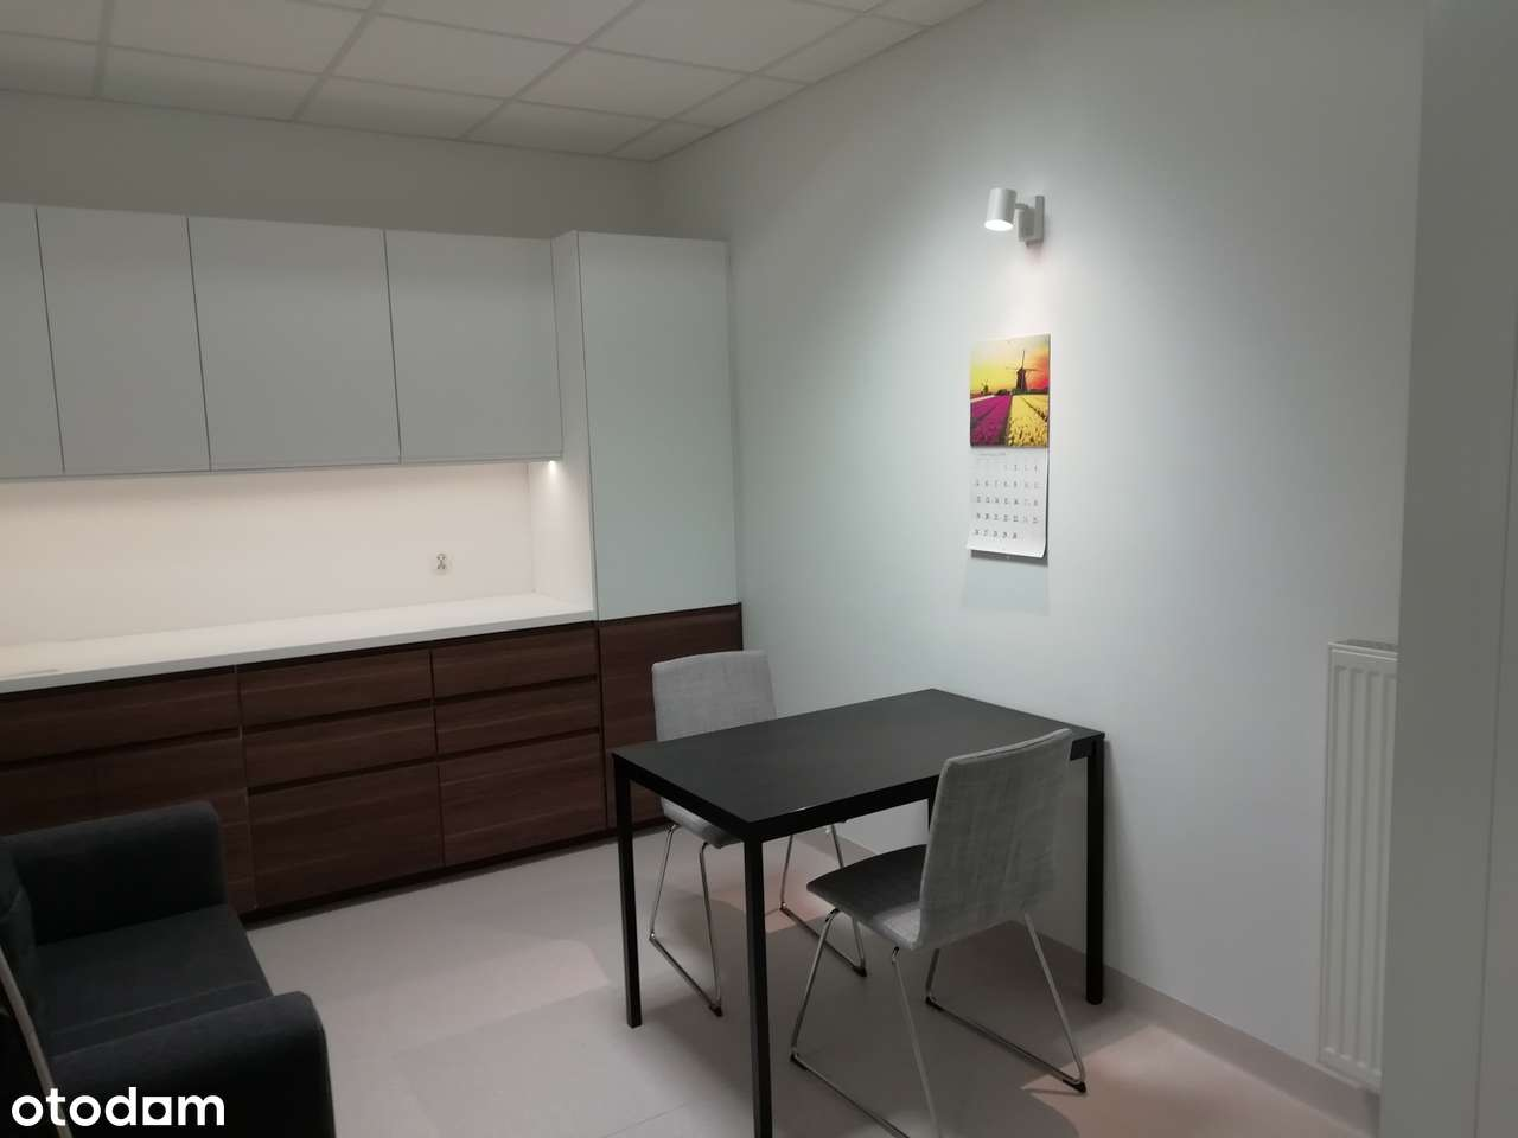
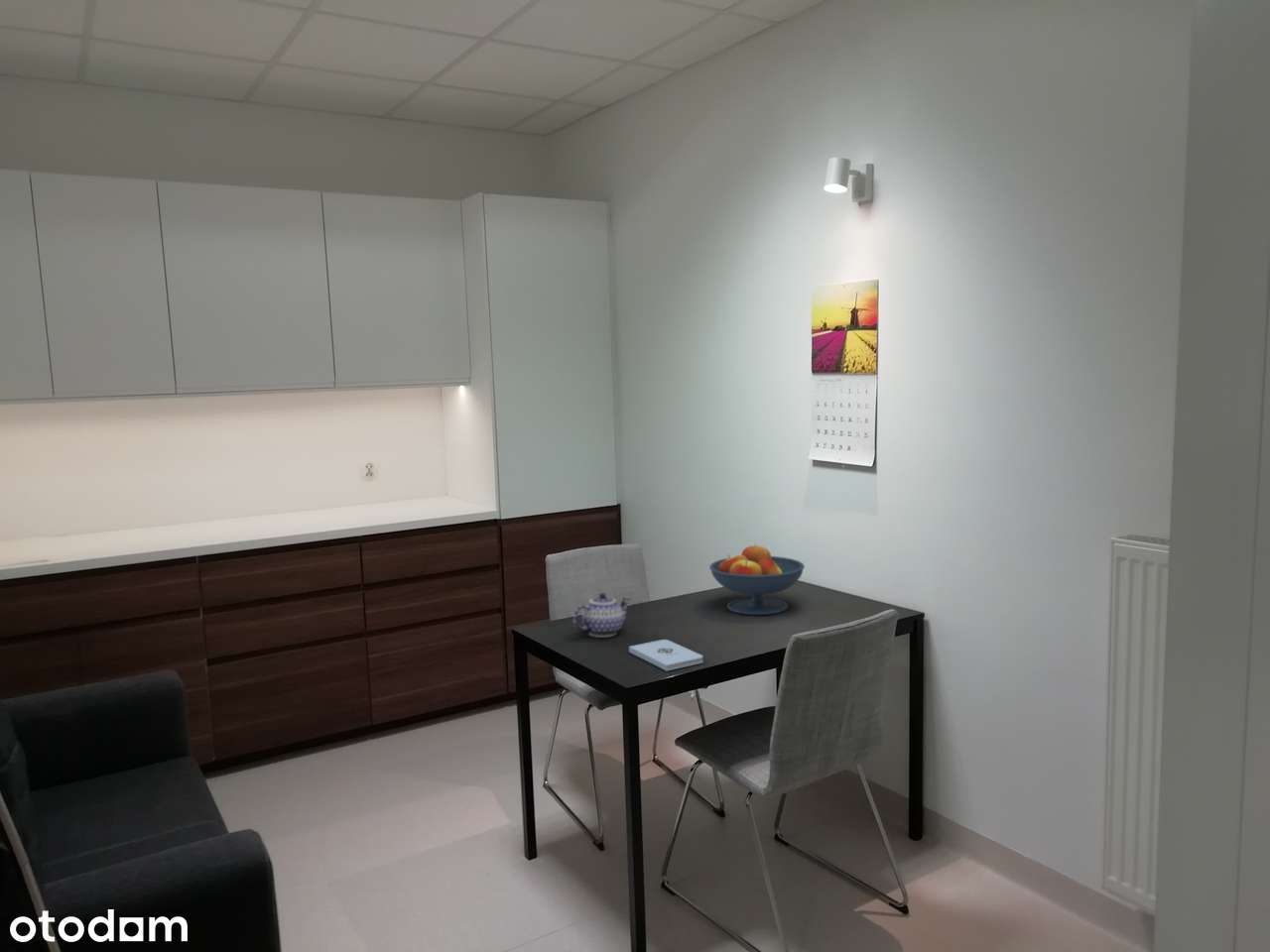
+ fruit bowl [708,542,806,616]
+ teapot [572,592,632,639]
+ notepad [628,639,704,672]
